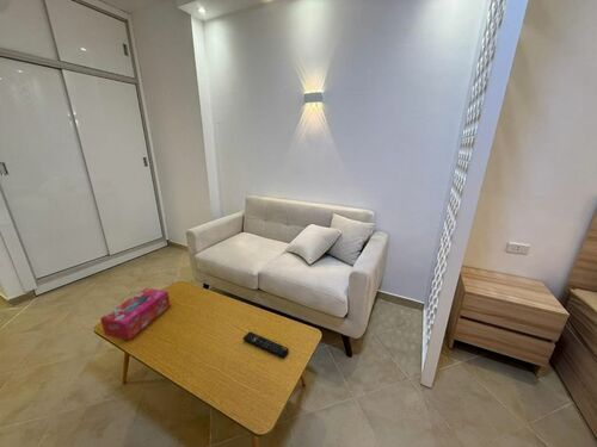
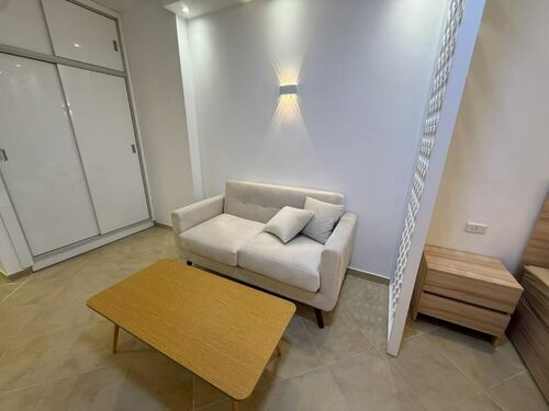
- remote control [242,330,289,359]
- tissue box [99,287,171,341]
